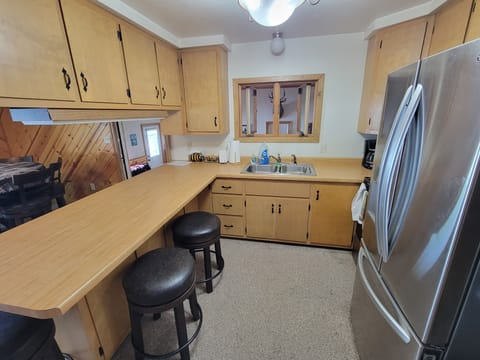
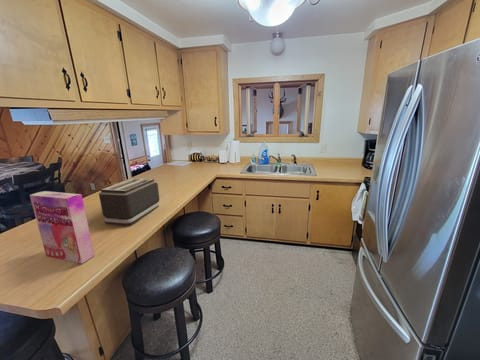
+ toaster [98,177,160,226]
+ cereal box [29,190,95,264]
